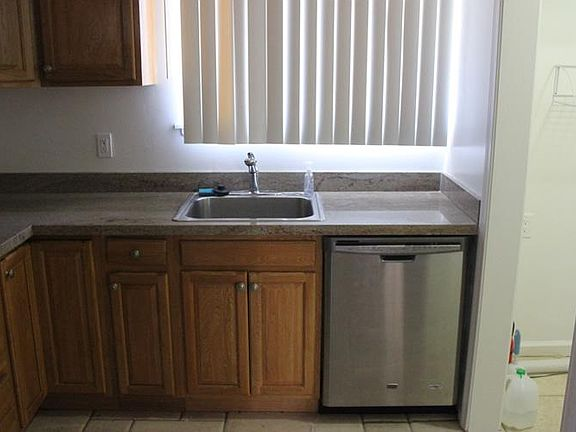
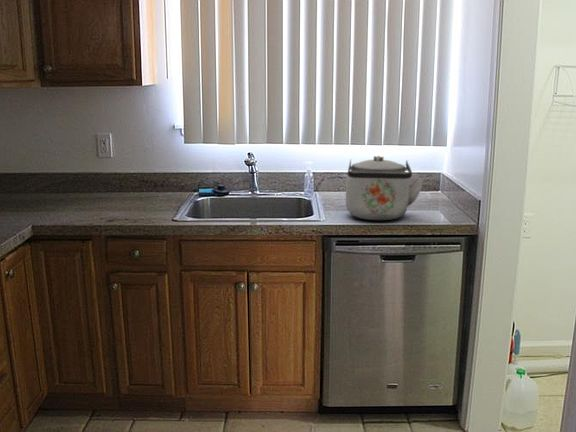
+ kettle [345,155,425,221]
